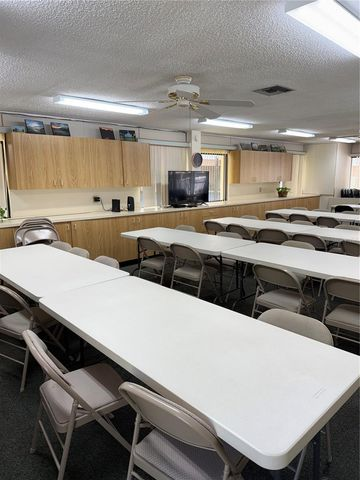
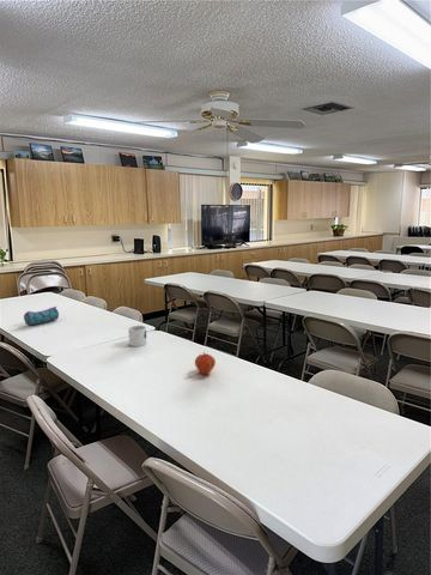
+ fruit [194,351,217,375]
+ pencil case [23,305,60,327]
+ mug [127,325,148,347]
